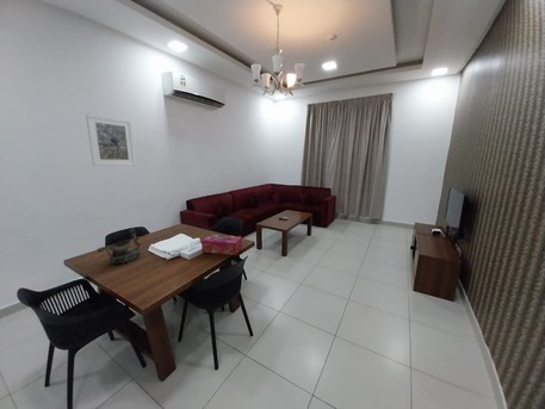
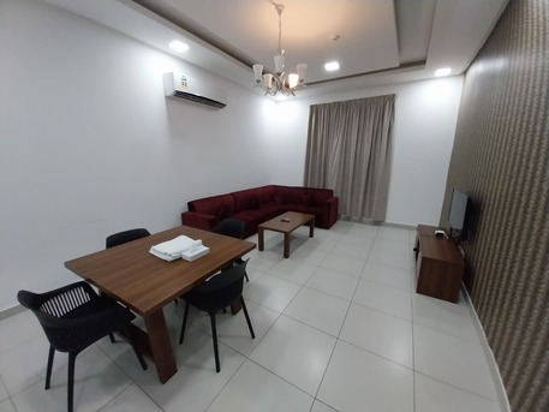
- decorative bowl [97,228,142,265]
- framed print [85,113,137,167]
- tissue box [200,234,243,256]
